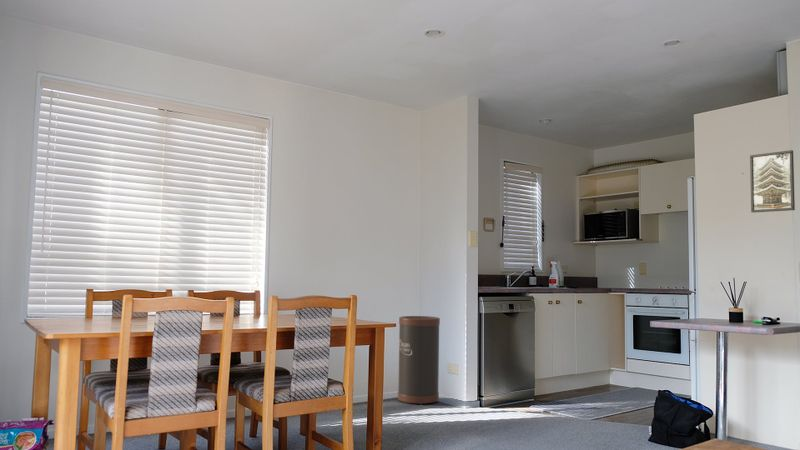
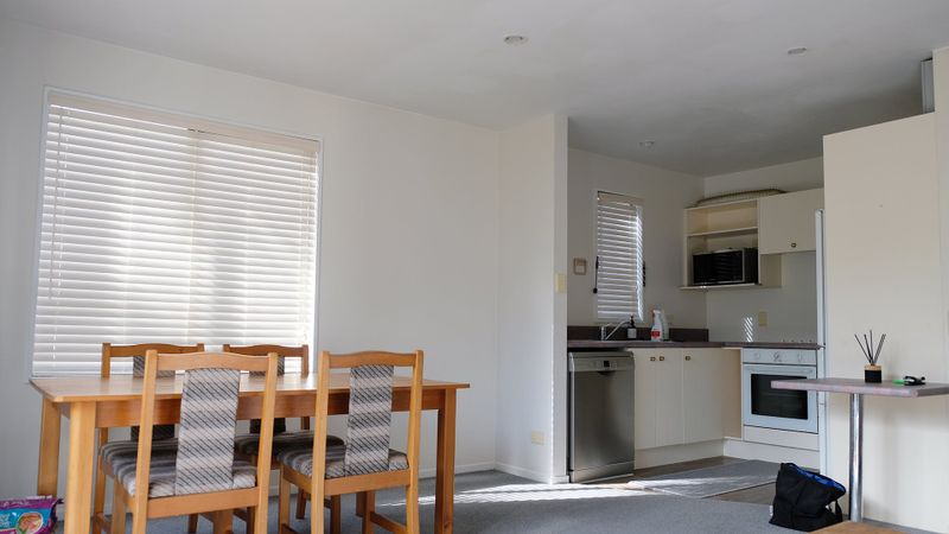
- trash can [397,315,441,406]
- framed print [749,149,796,213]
